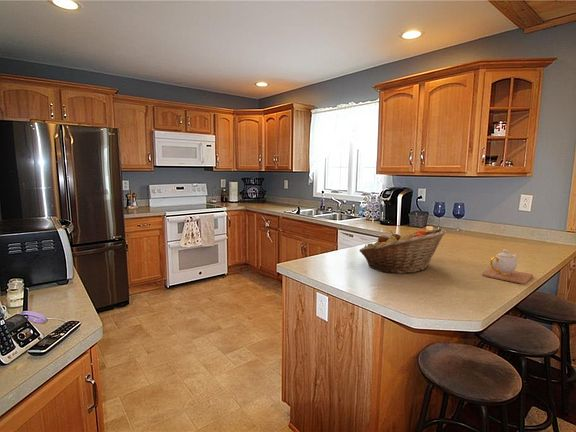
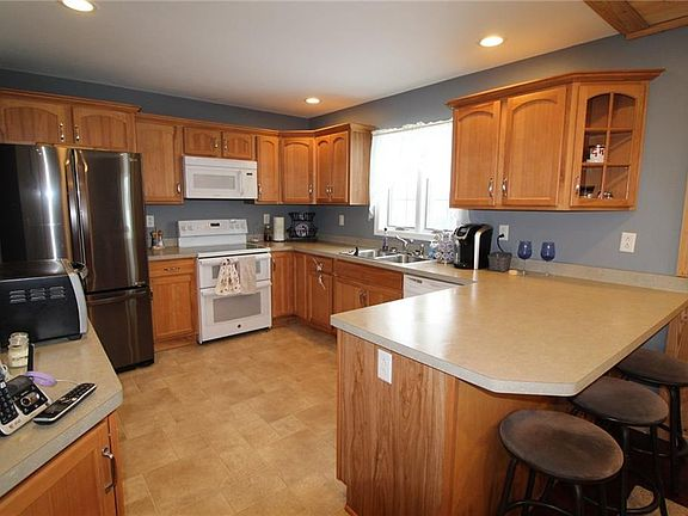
- teapot [481,248,534,285]
- fruit basket [358,227,447,275]
